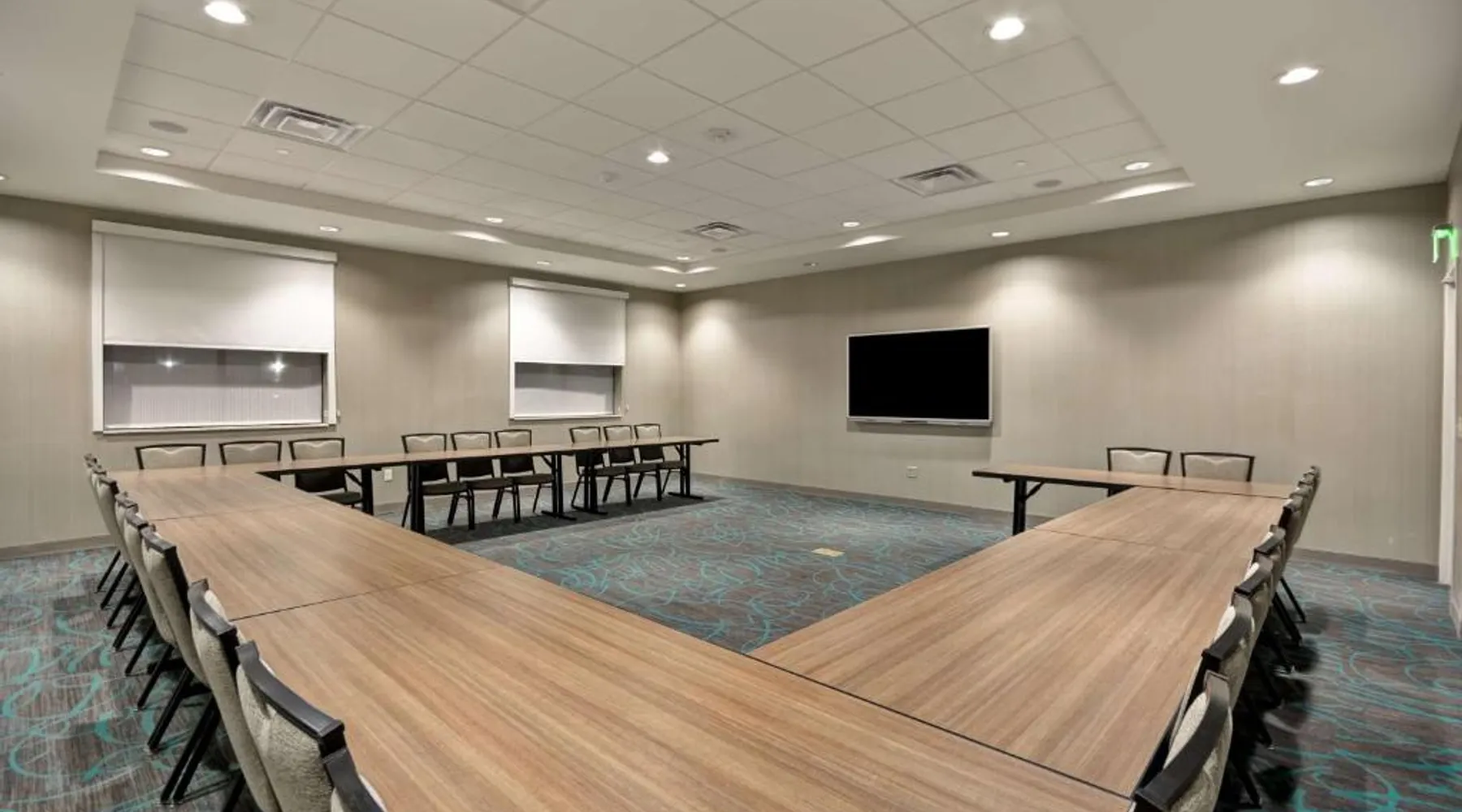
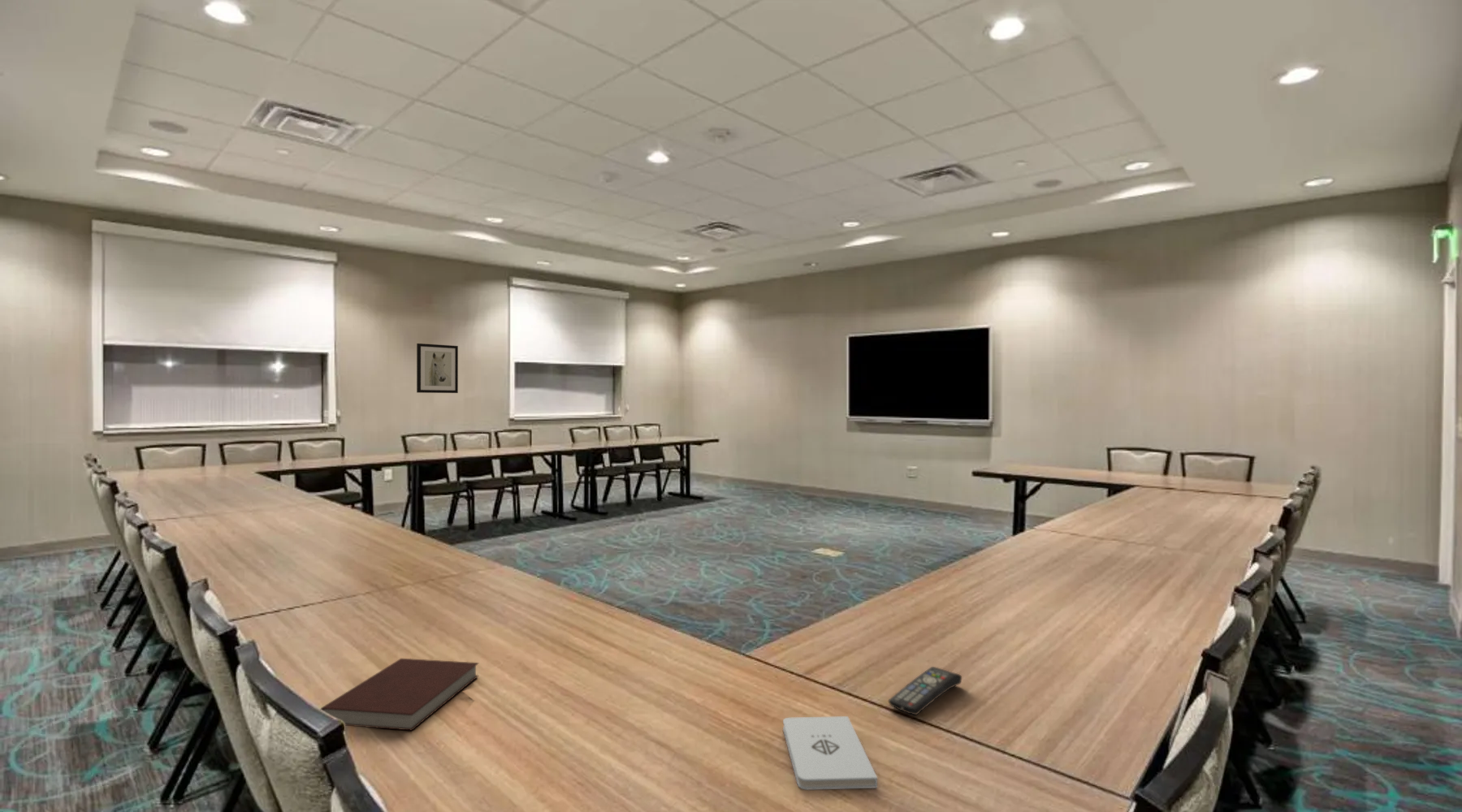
+ notepad [782,715,878,791]
+ wall art [416,343,459,394]
+ remote control [888,666,962,715]
+ notebook [320,658,479,732]
